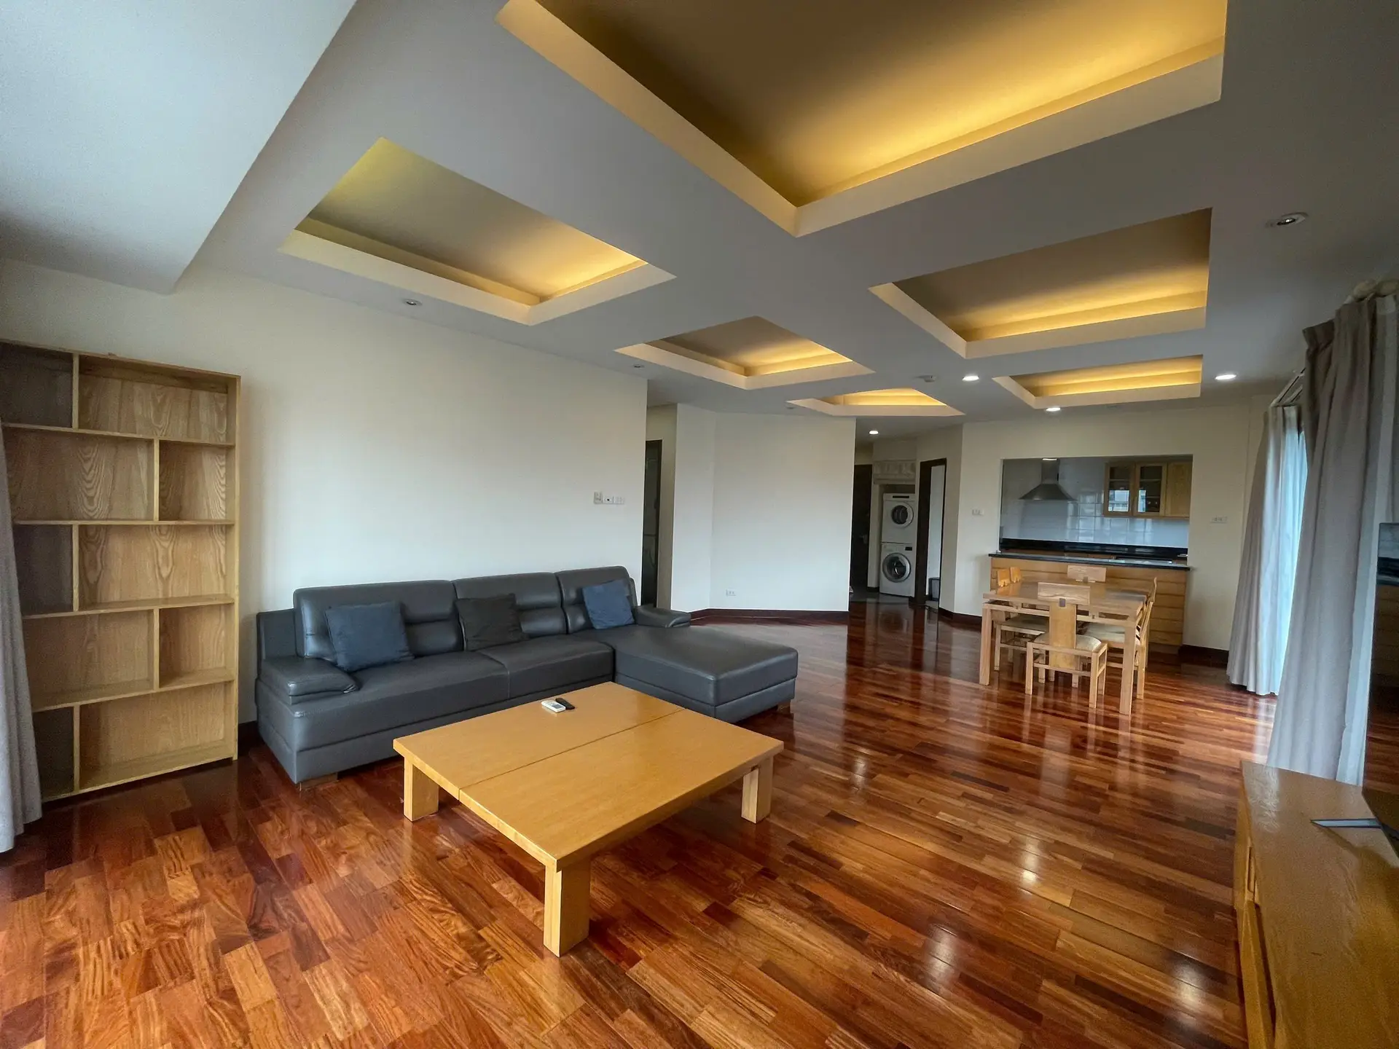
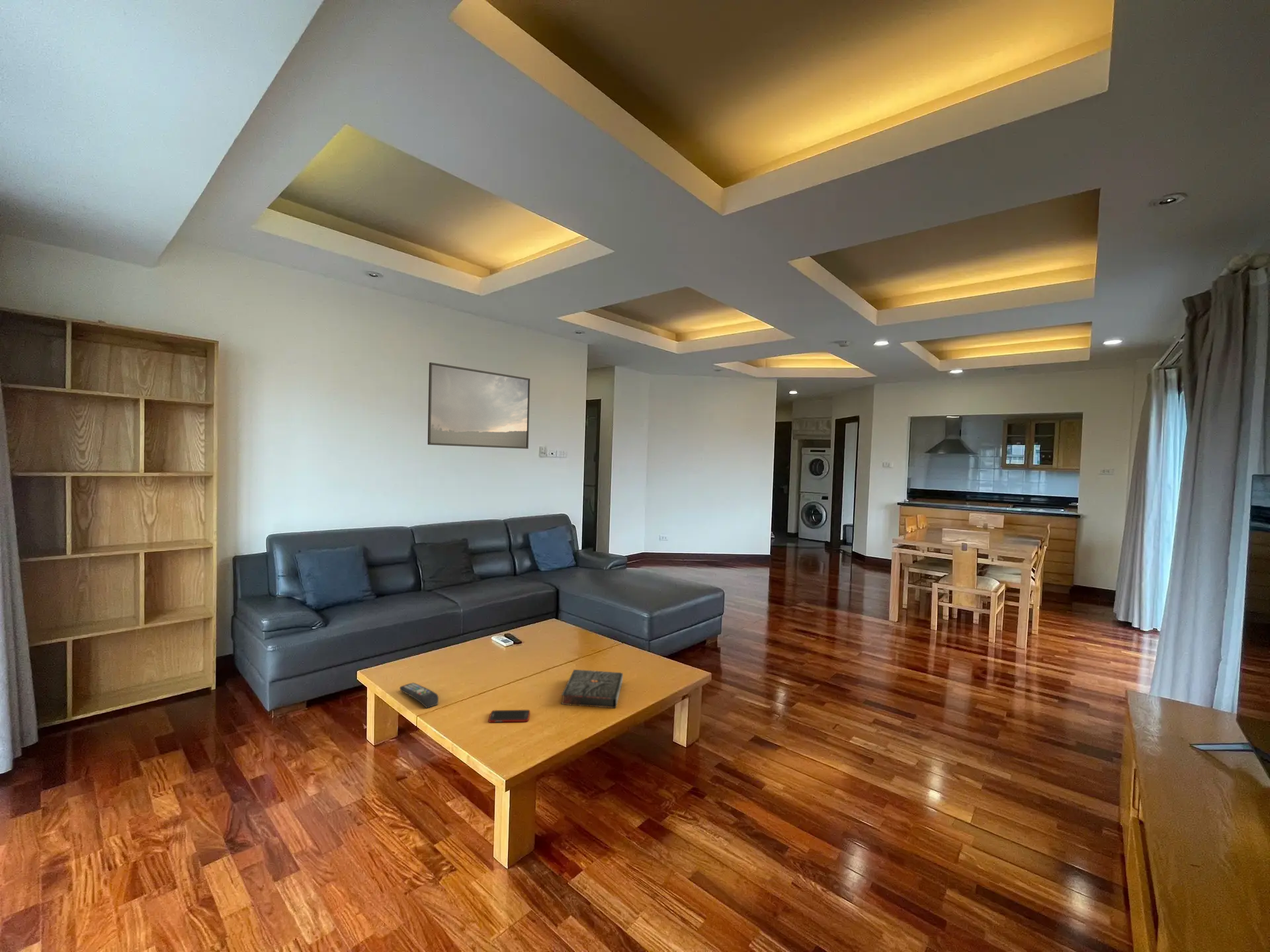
+ remote control [399,682,439,709]
+ book [561,669,624,709]
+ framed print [427,362,530,450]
+ cell phone [488,709,530,723]
